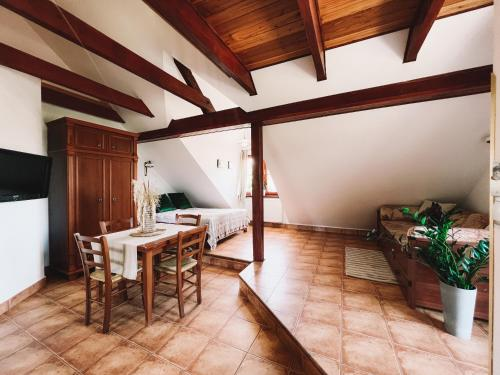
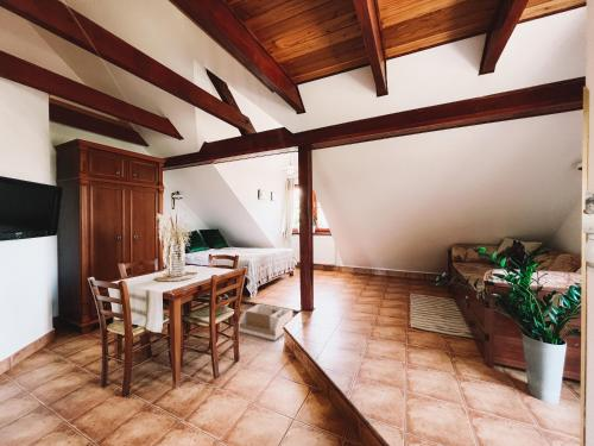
+ storage bin [238,302,295,343]
